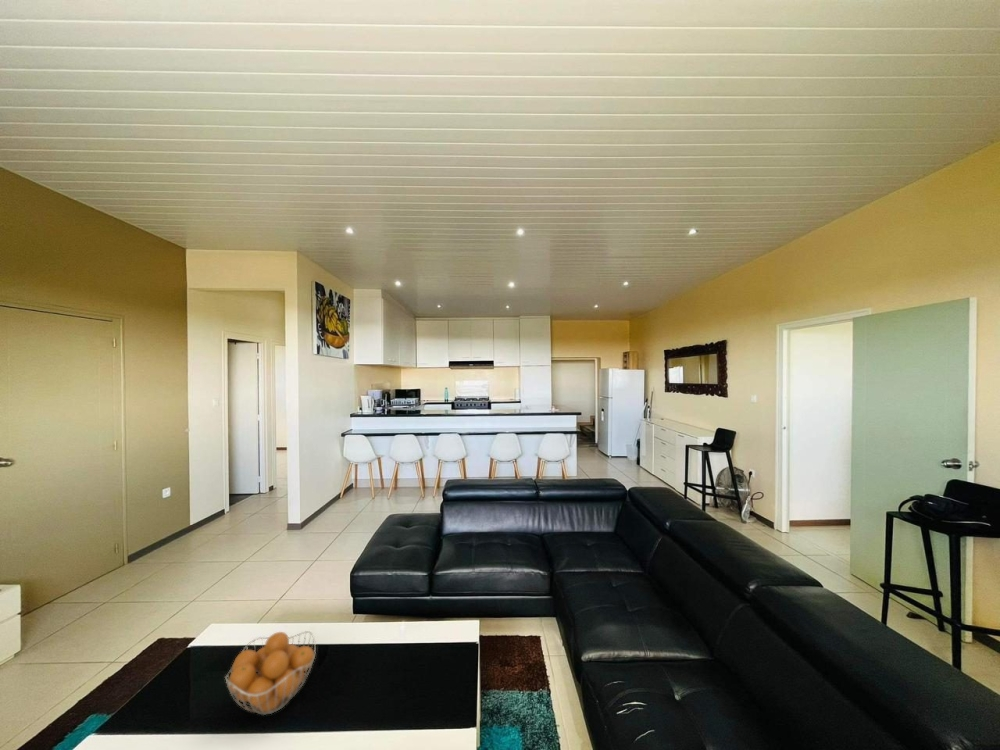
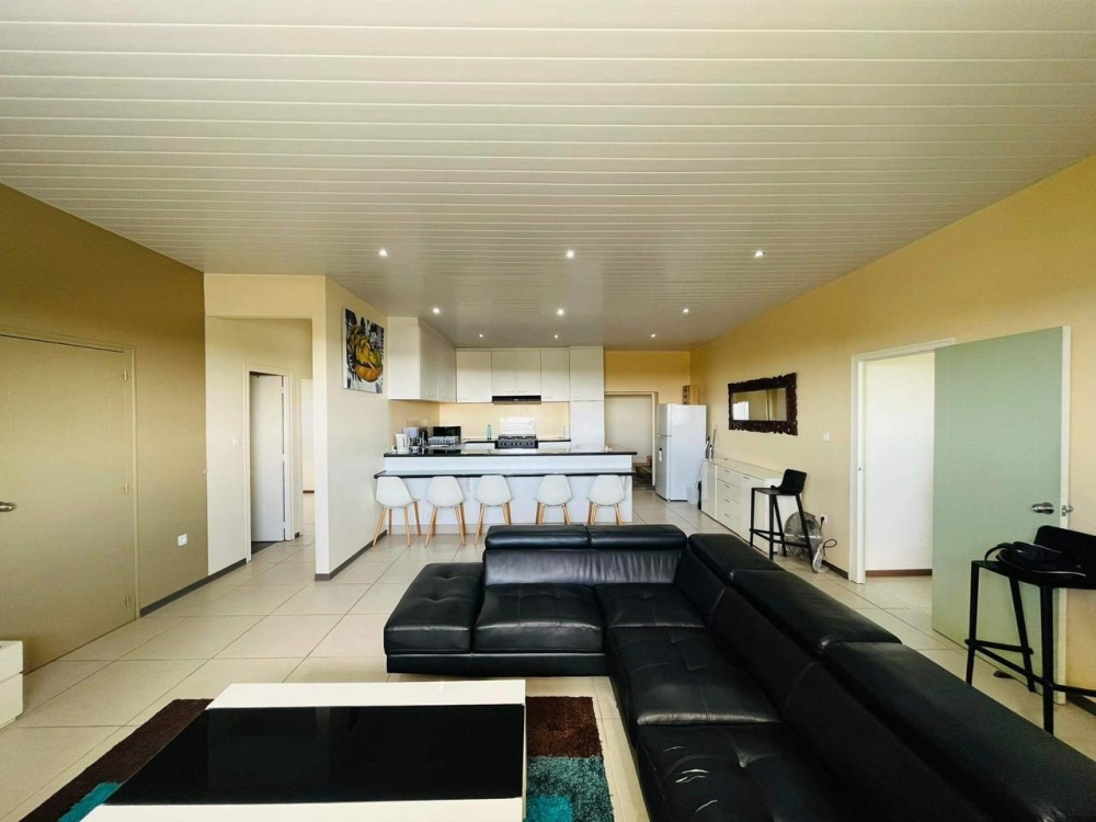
- fruit basket [224,630,317,716]
